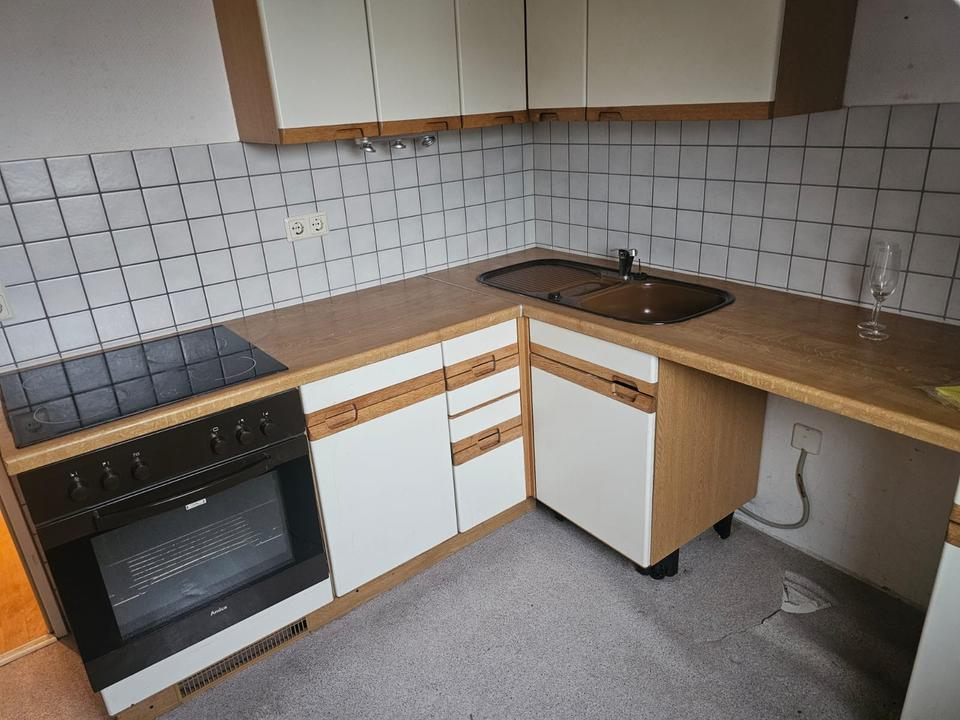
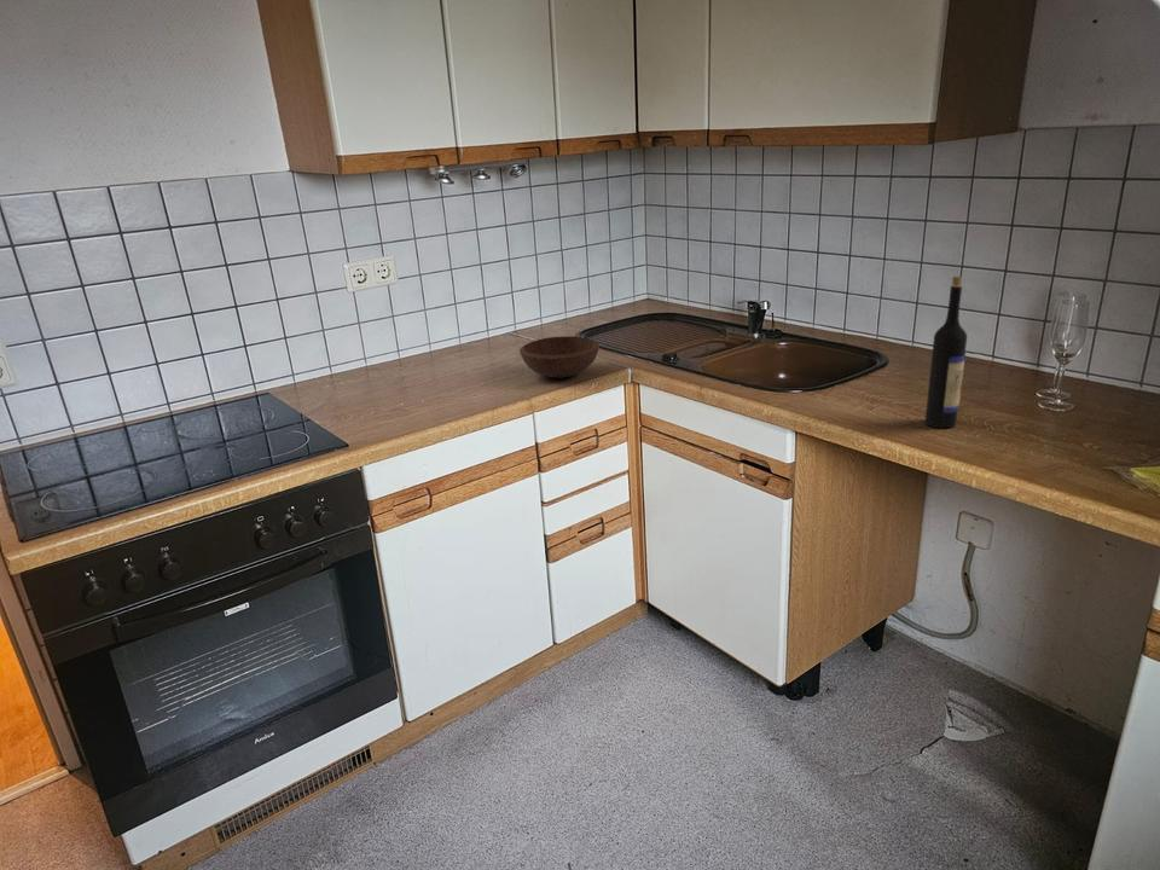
+ bowl [518,335,601,379]
+ wine bottle [924,276,968,429]
